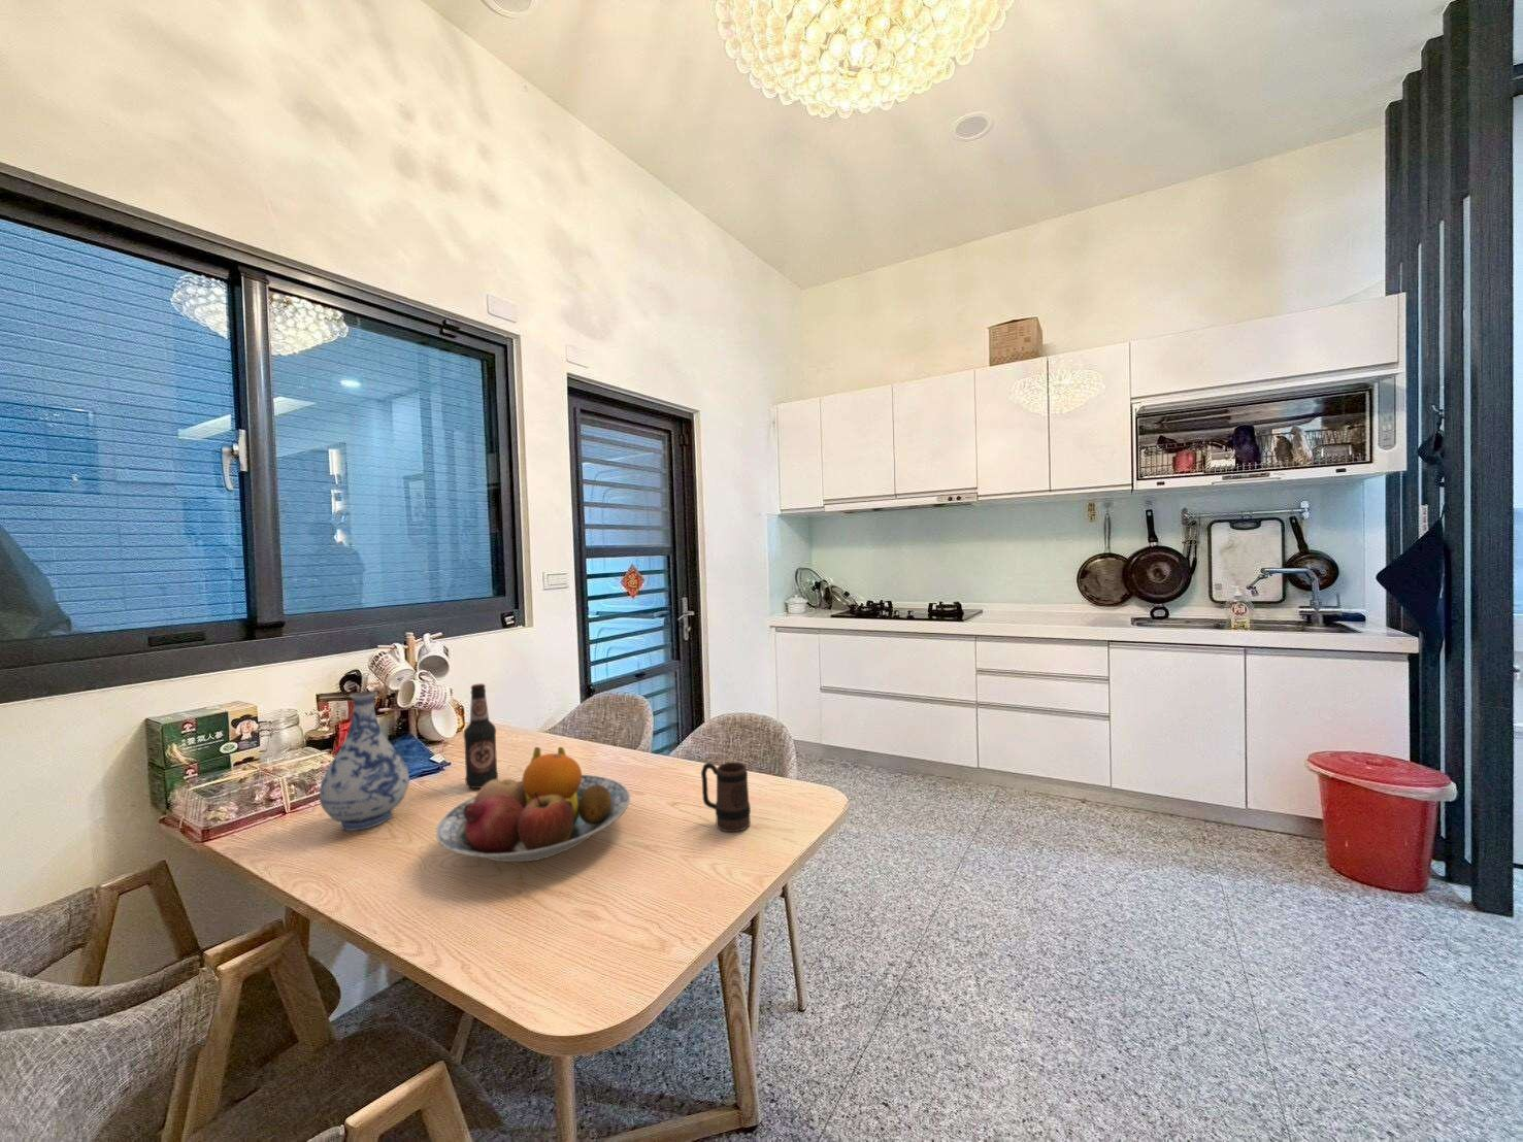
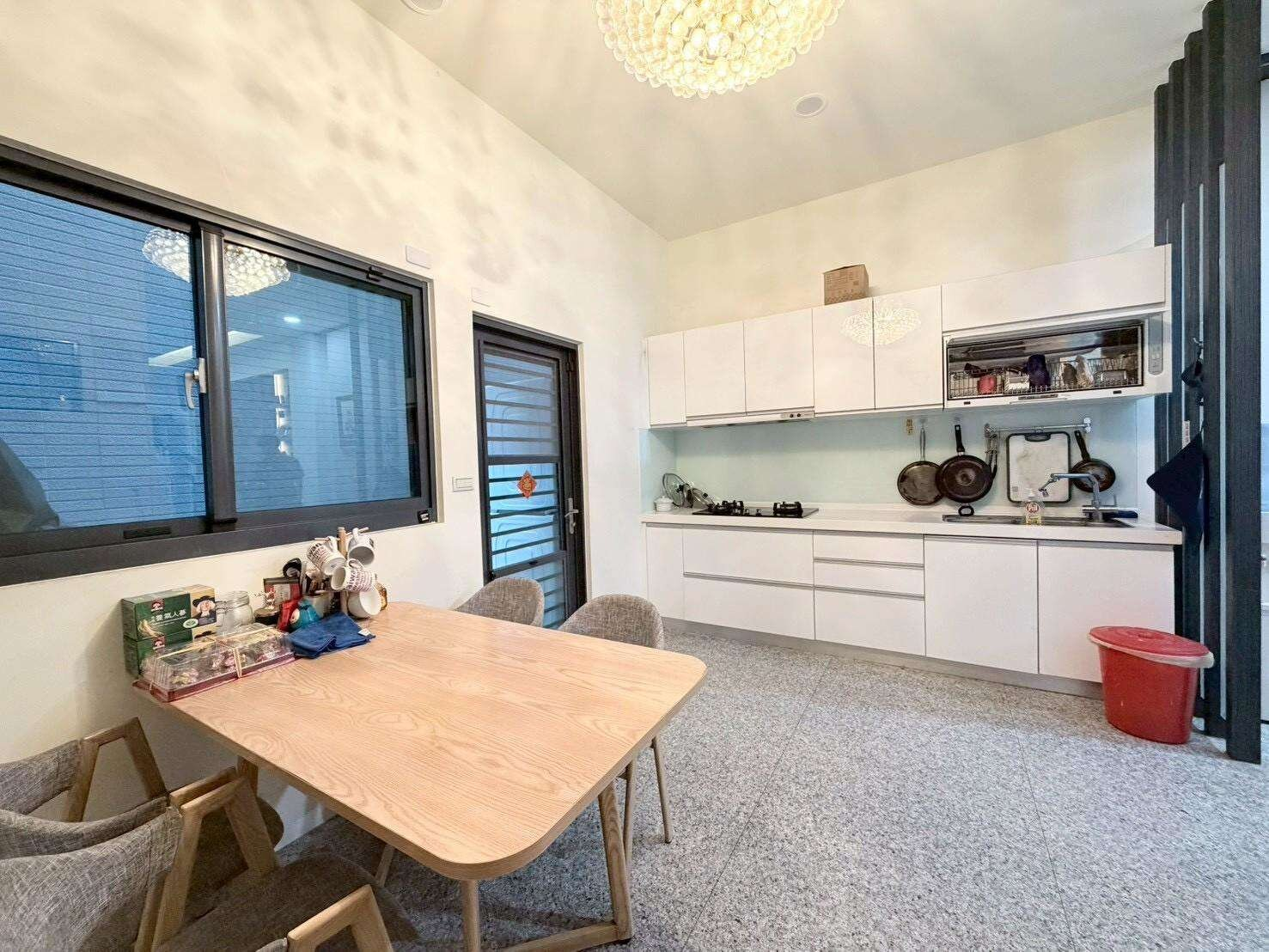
- vase [318,691,410,831]
- mug [700,762,751,833]
- bottle [463,683,499,789]
- fruit bowl [436,746,631,862]
